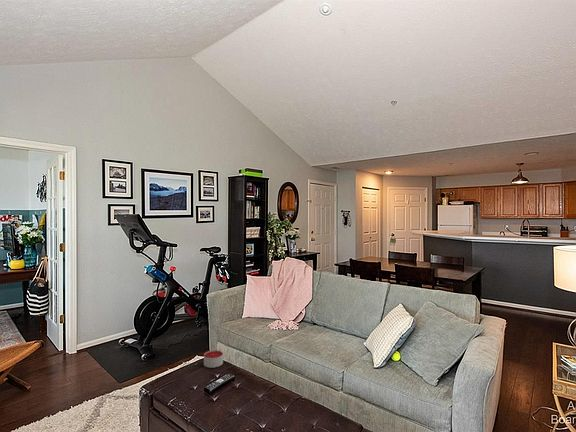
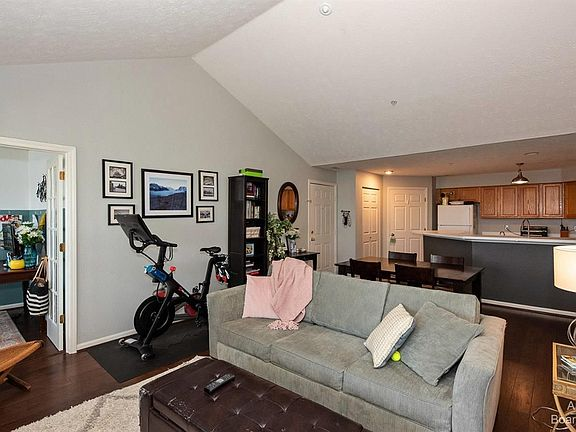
- candle [203,349,224,369]
